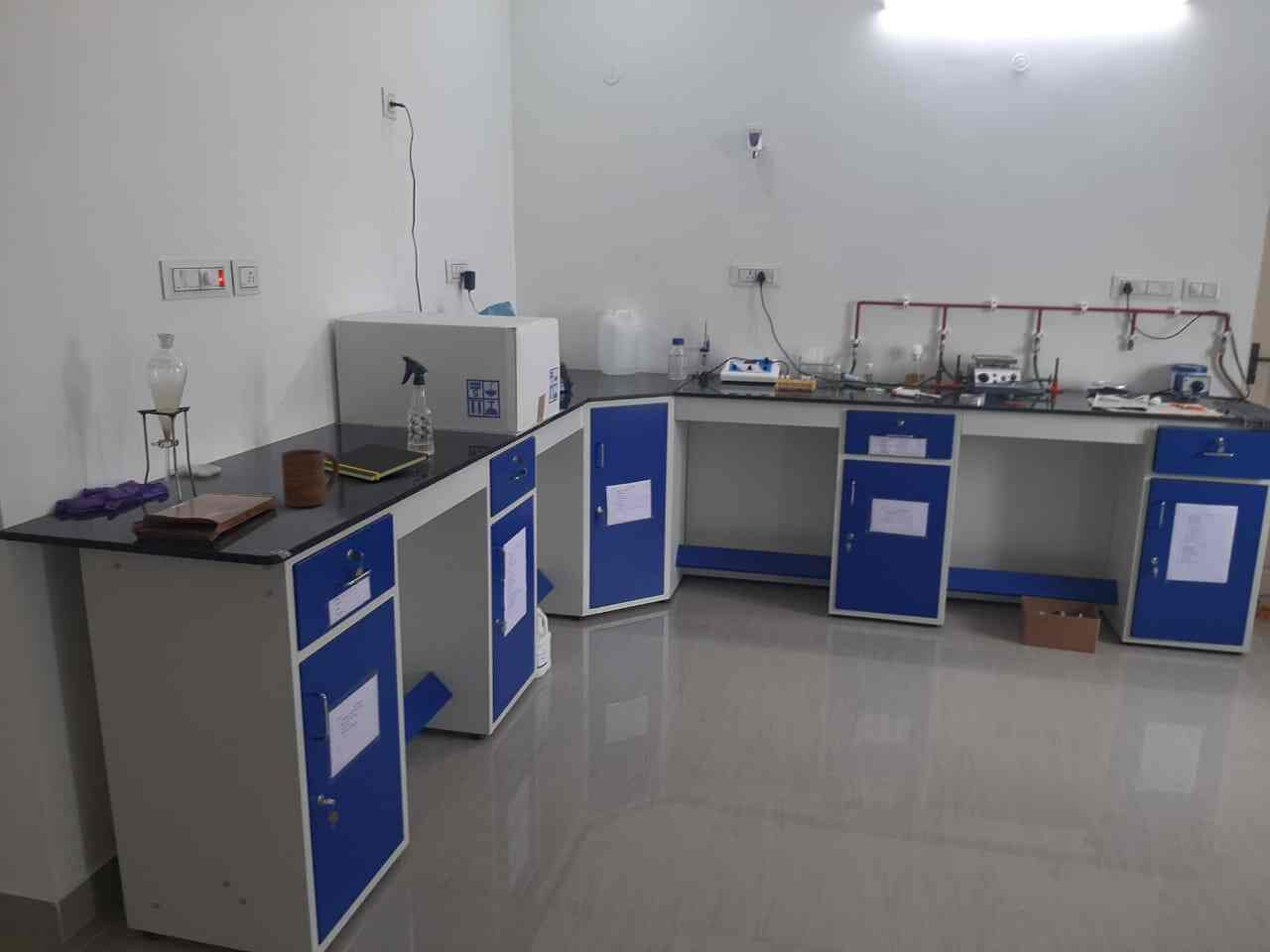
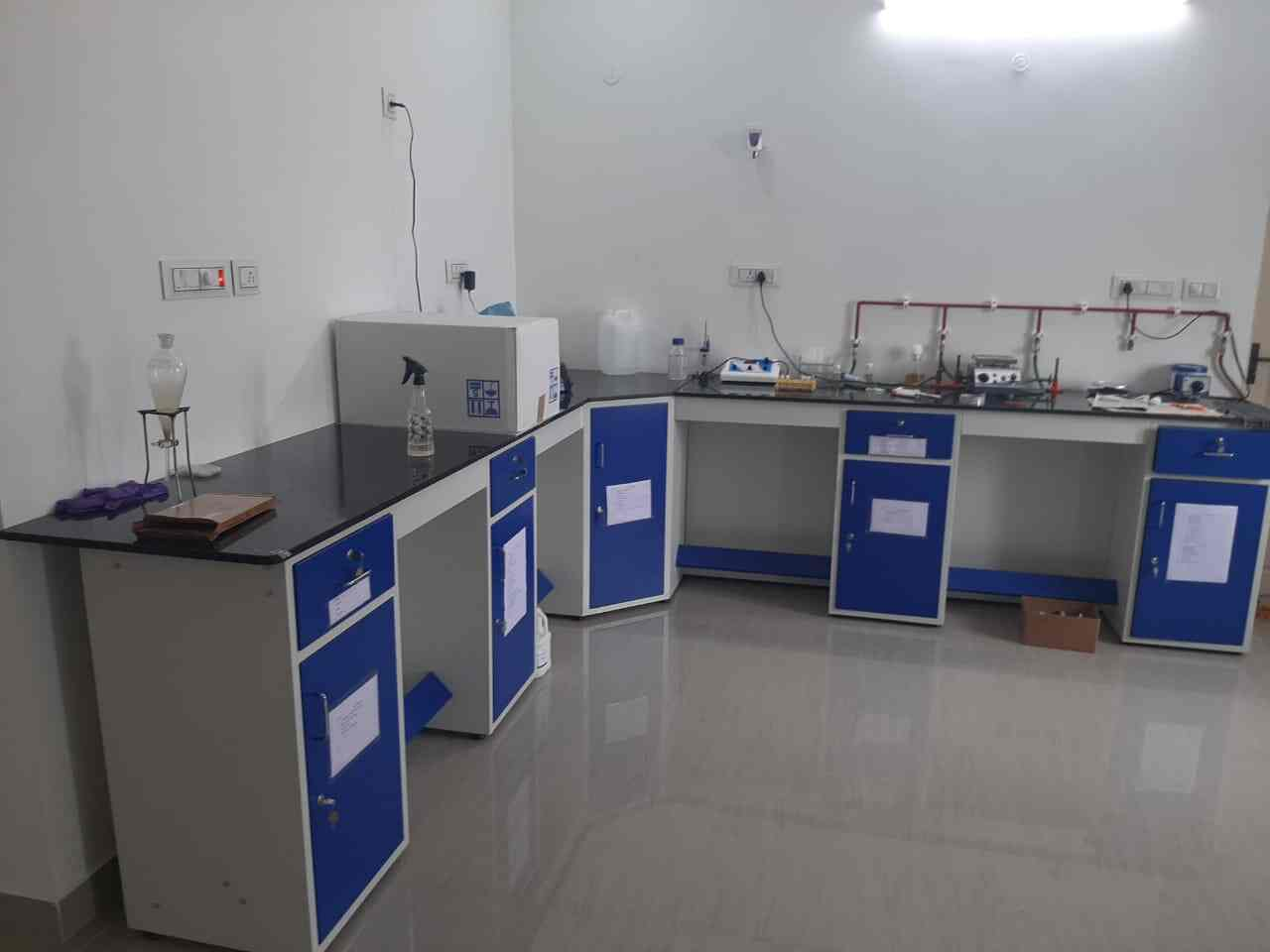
- cup [281,448,339,508]
- notepad [323,442,430,482]
